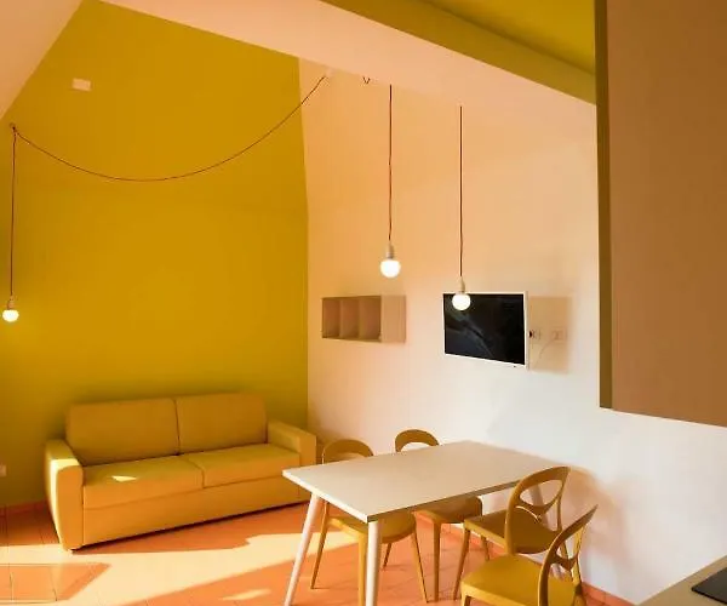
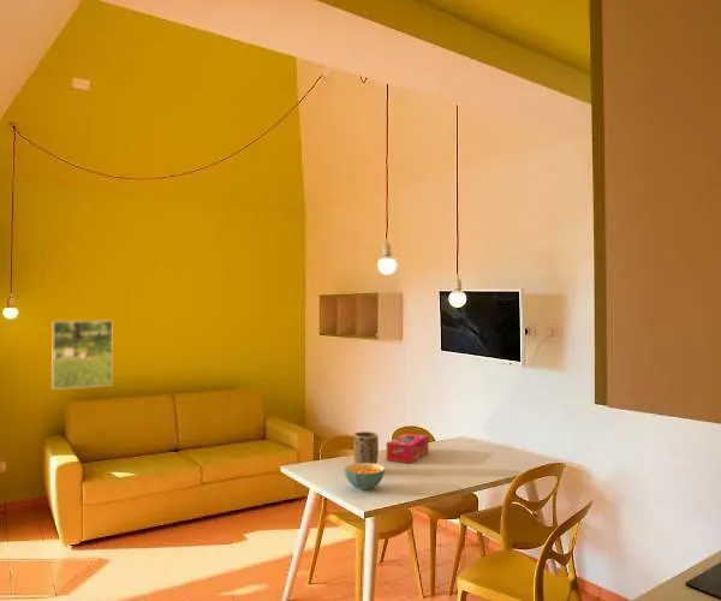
+ cereal bowl [344,463,386,492]
+ plant pot [352,430,380,464]
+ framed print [50,320,113,391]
+ tissue box [386,433,429,464]
